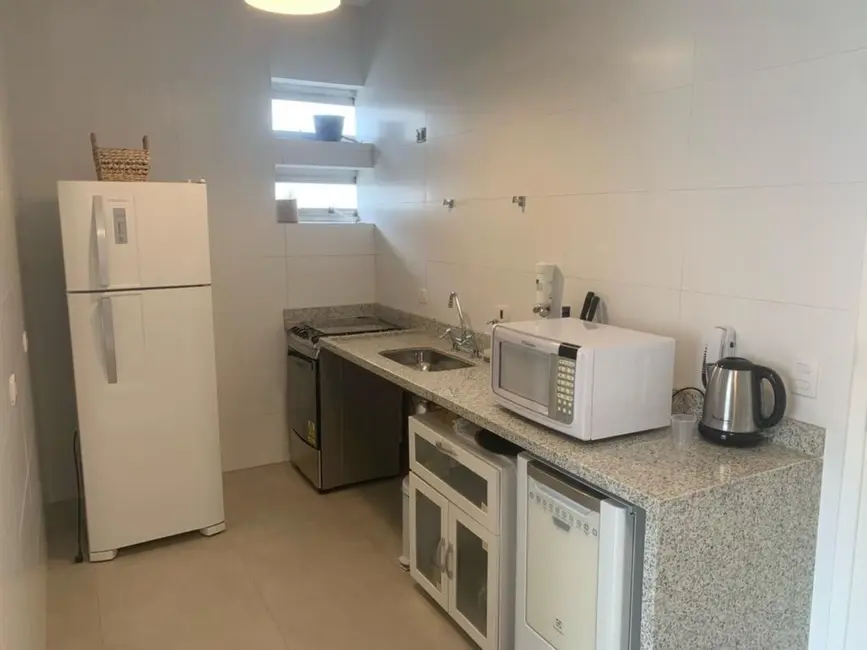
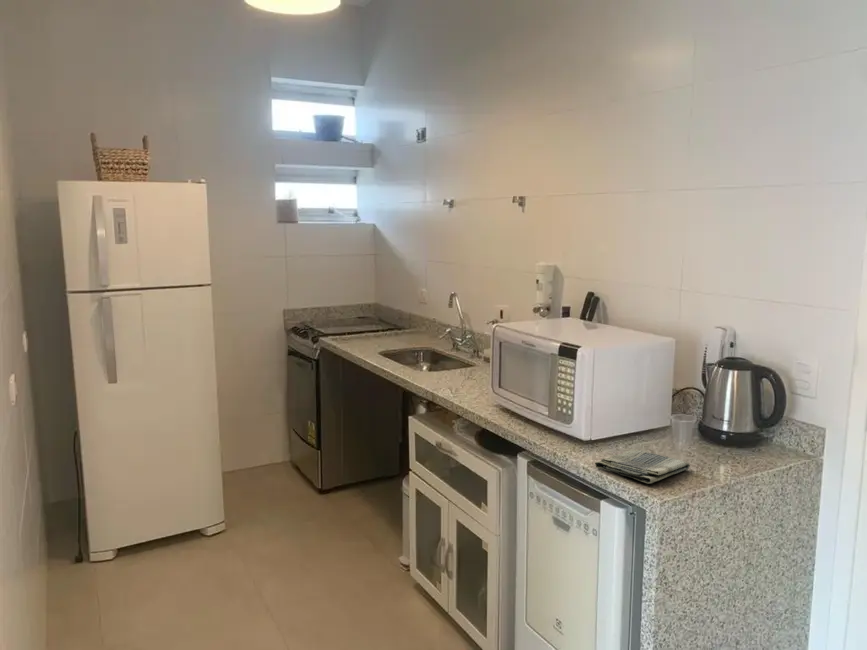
+ dish towel [594,448,691,484]
